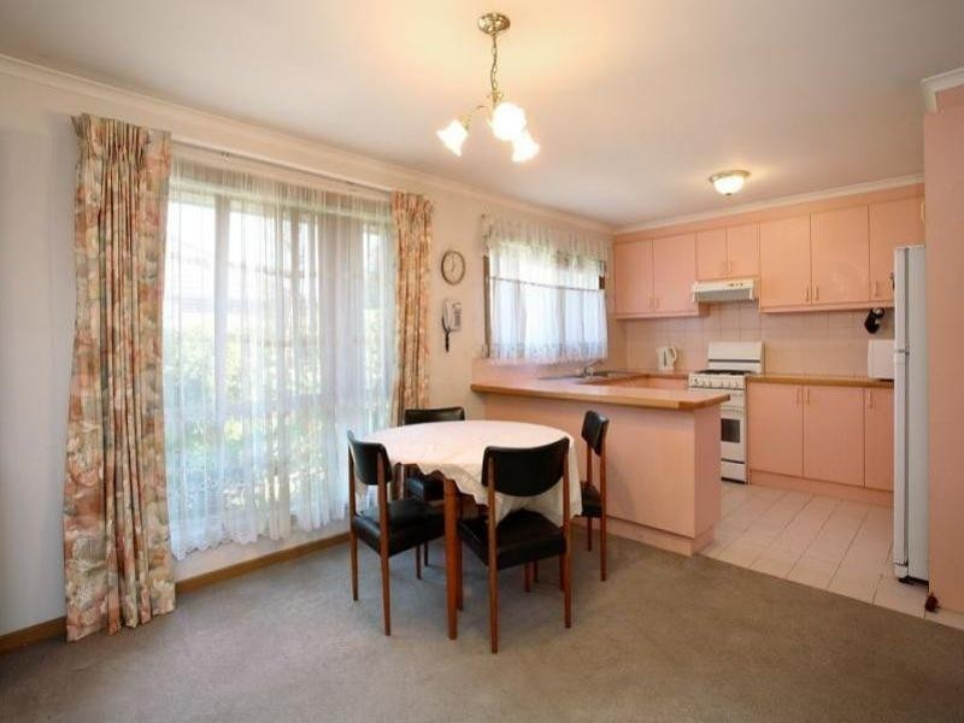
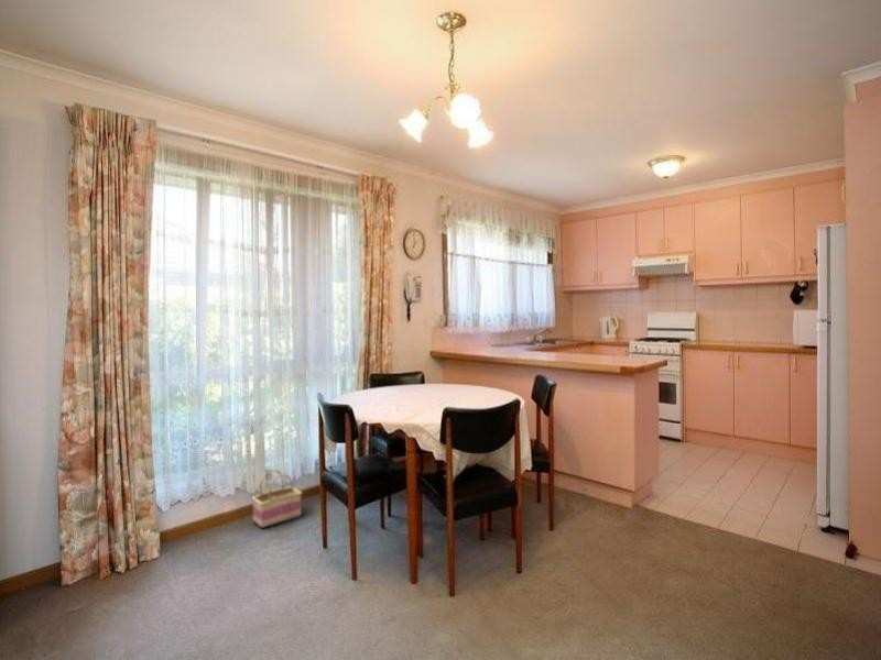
+ basket [251,469,303,529]
